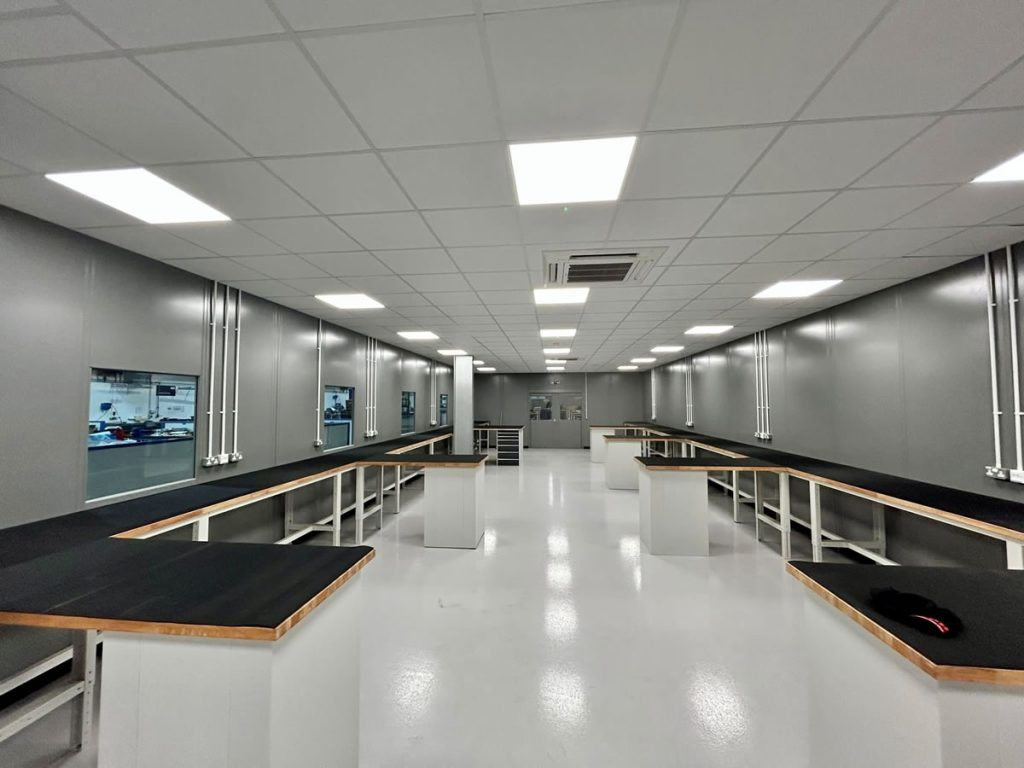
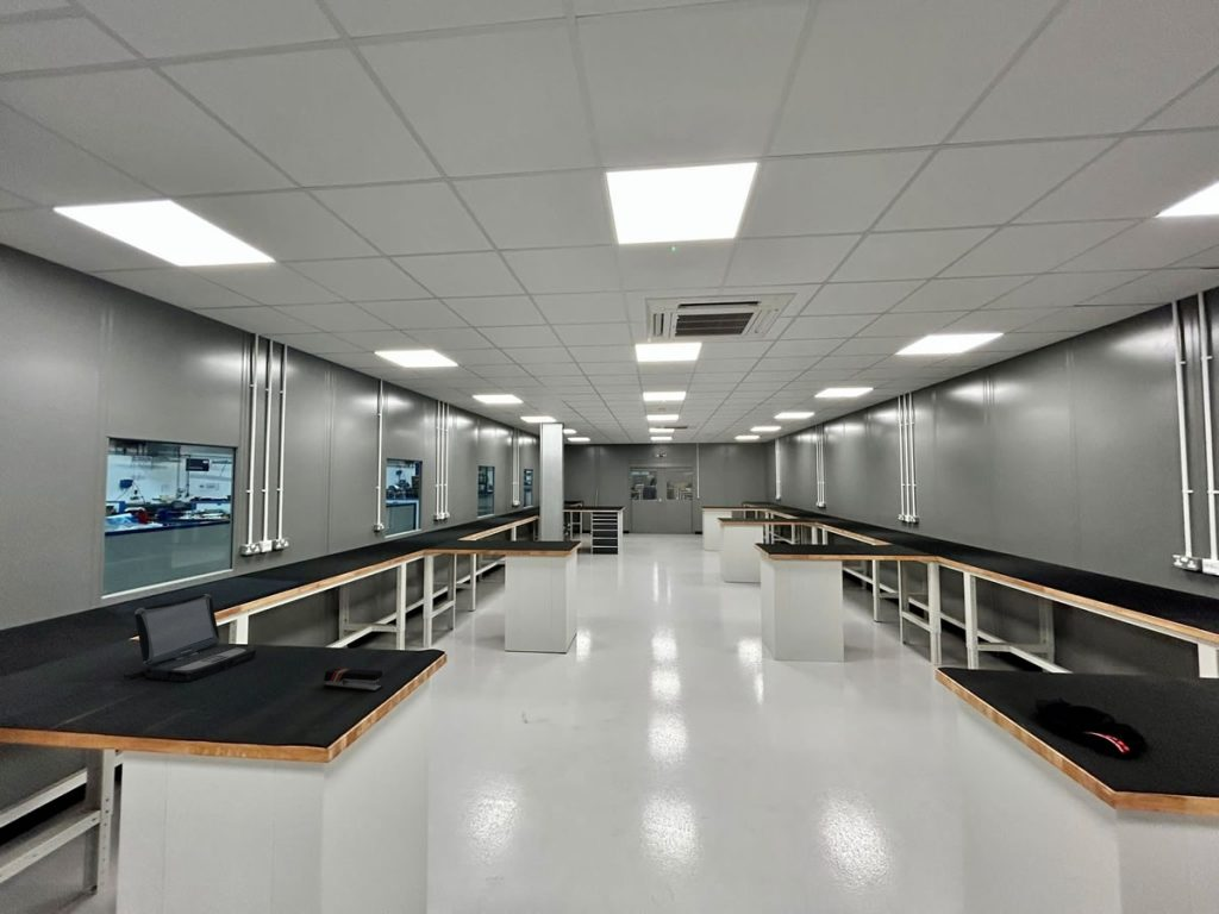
+ laptop [123,593,257,682]
+ stapler [323,668,385,693]
